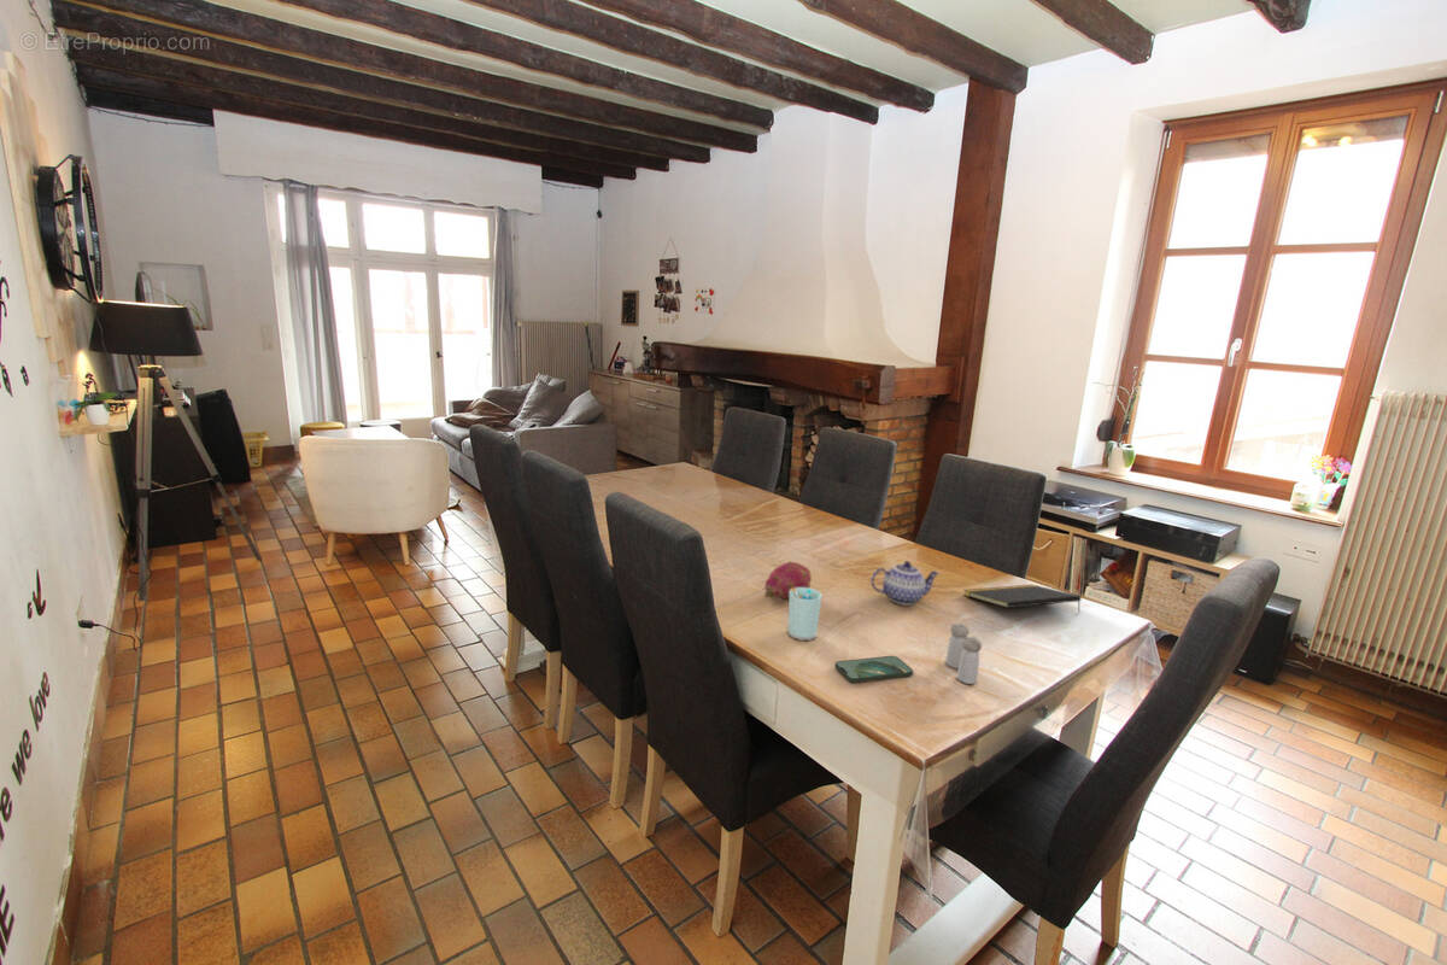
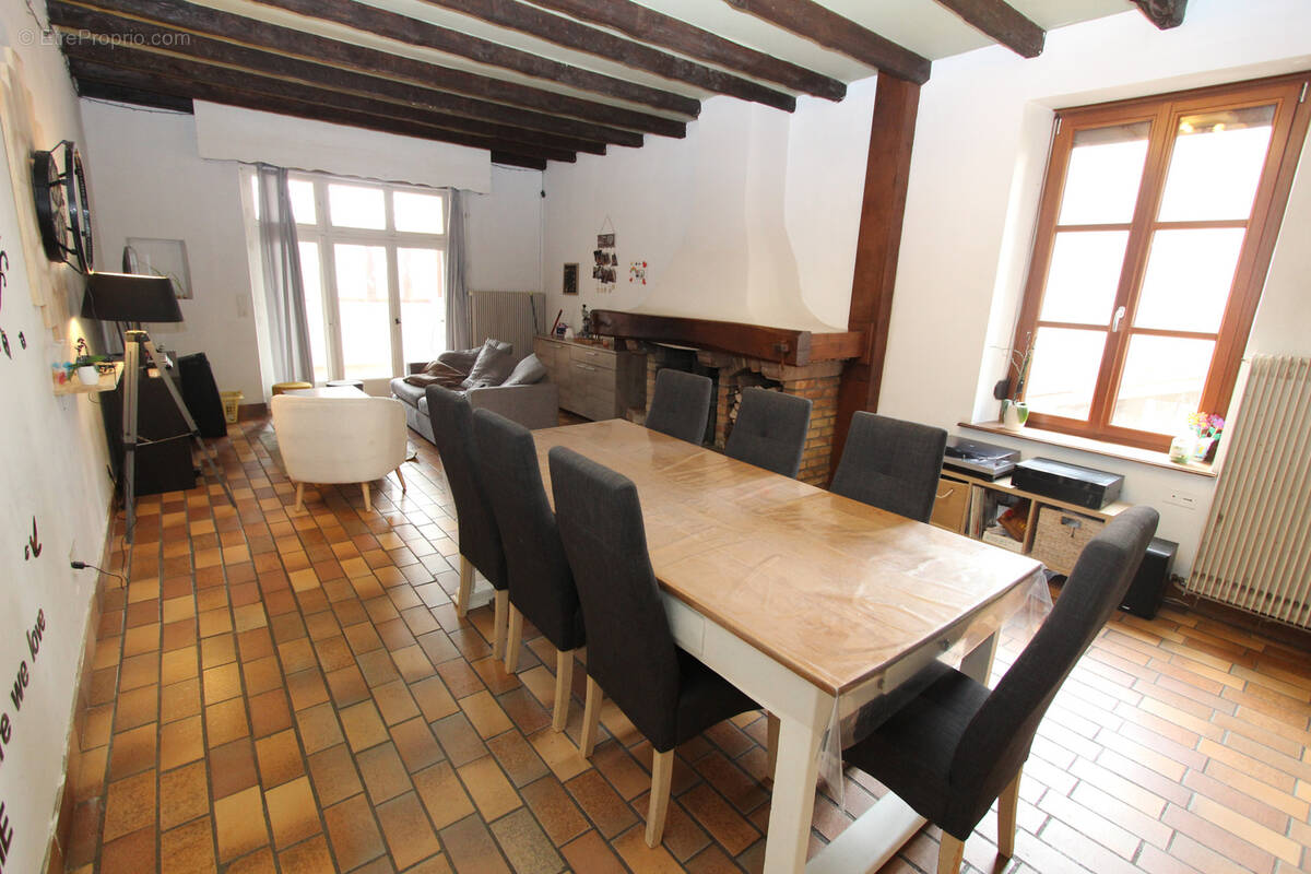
- notepad [962,584,1083,614]
- cup [786,587,824,642]
- fruit [763,561,813,601]
- smartphone [834,655,914,684]
- teapot [869,560,941,607]
- salt and pepper shaker [944,622,983,685]
